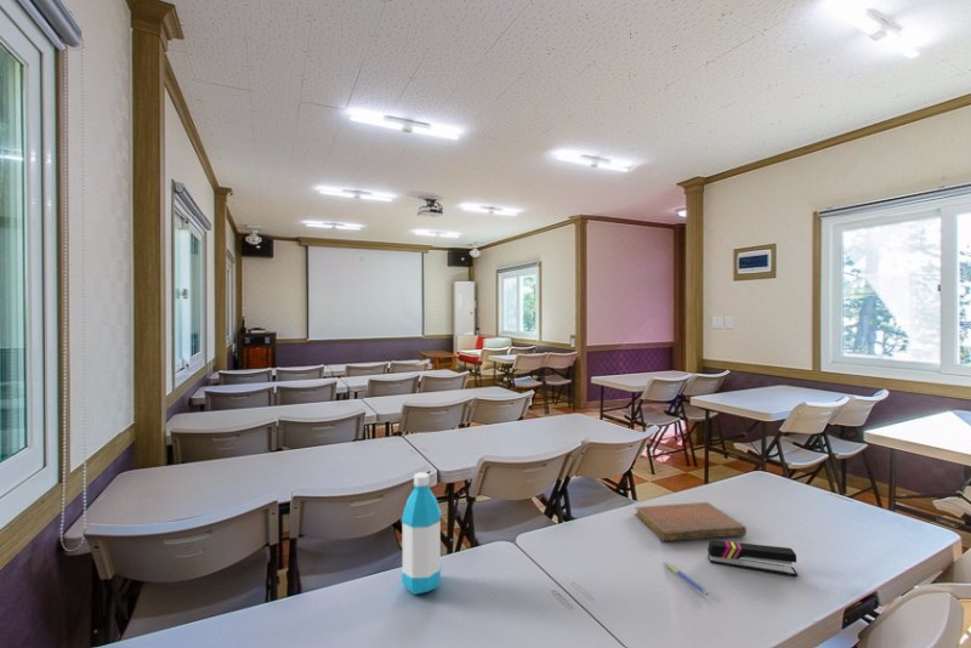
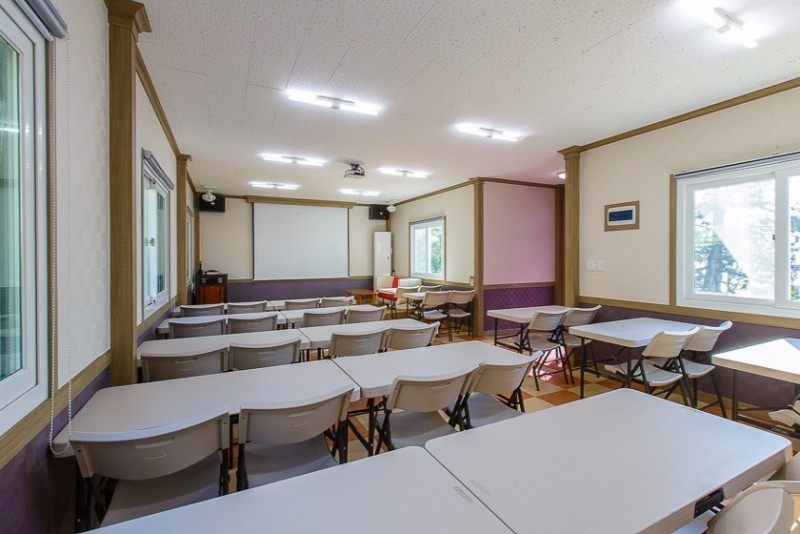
- stapler [706,539,799,578]
- pen [663,561,710,597]
- water bottle [401,471,442,596]
- notebook [634,501,748,542]
